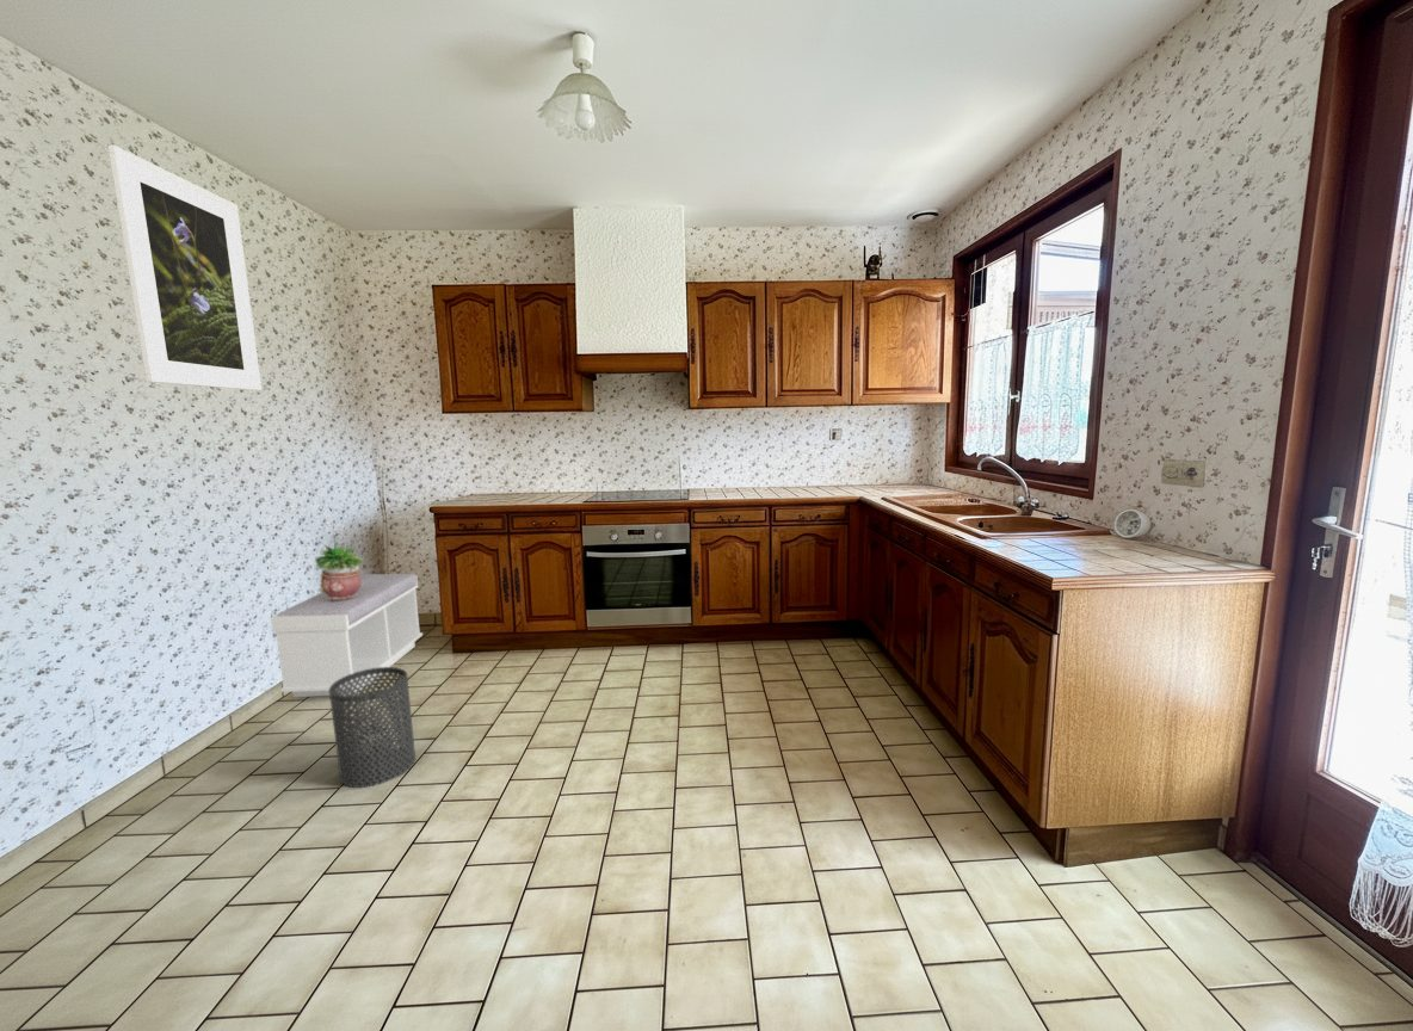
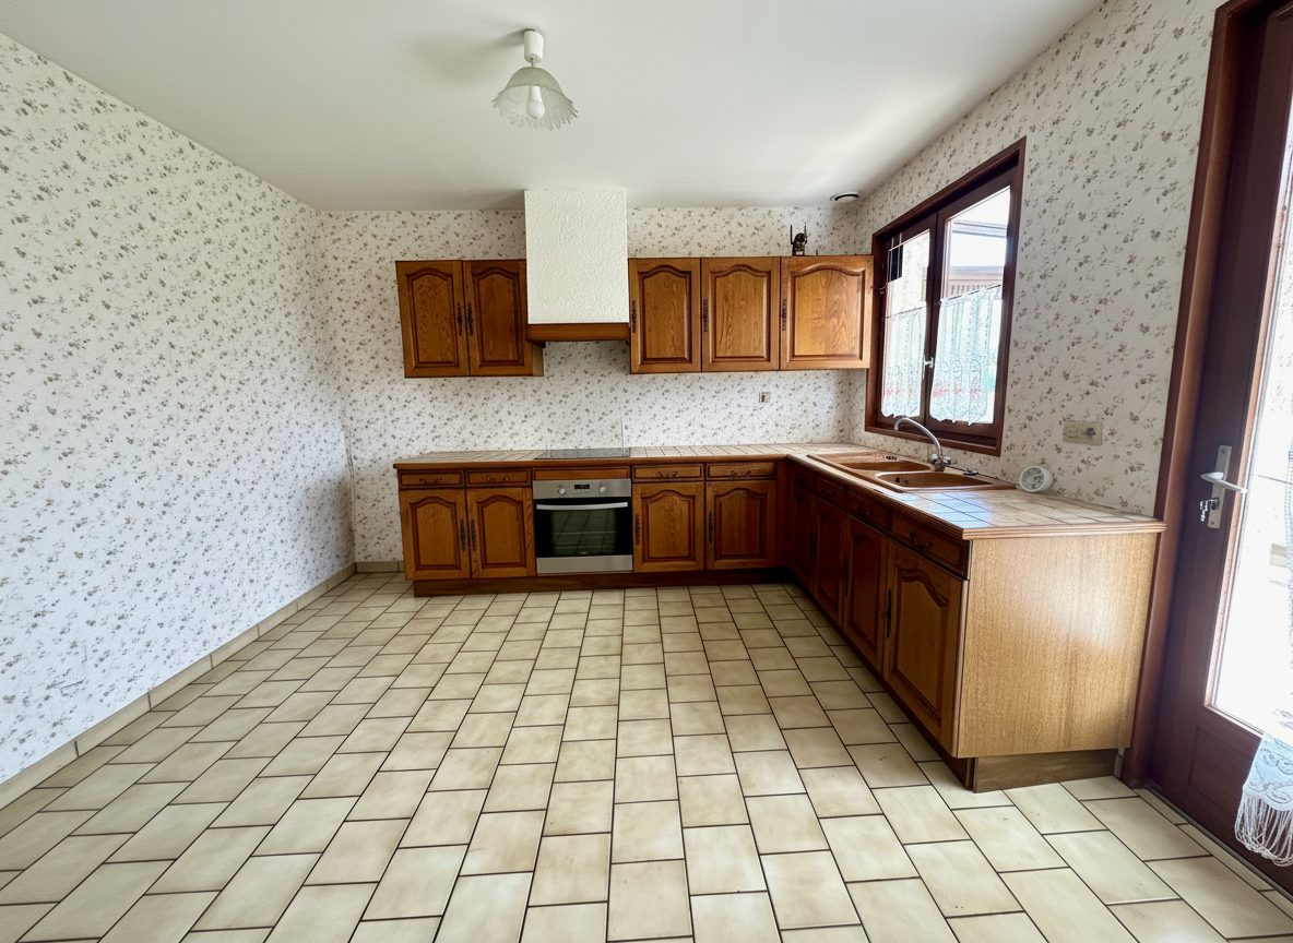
- trash can [328,666,417,789]
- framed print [107,144,263,391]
- bench [270,573,424,698]
- potted plant [314,542,365,600]
